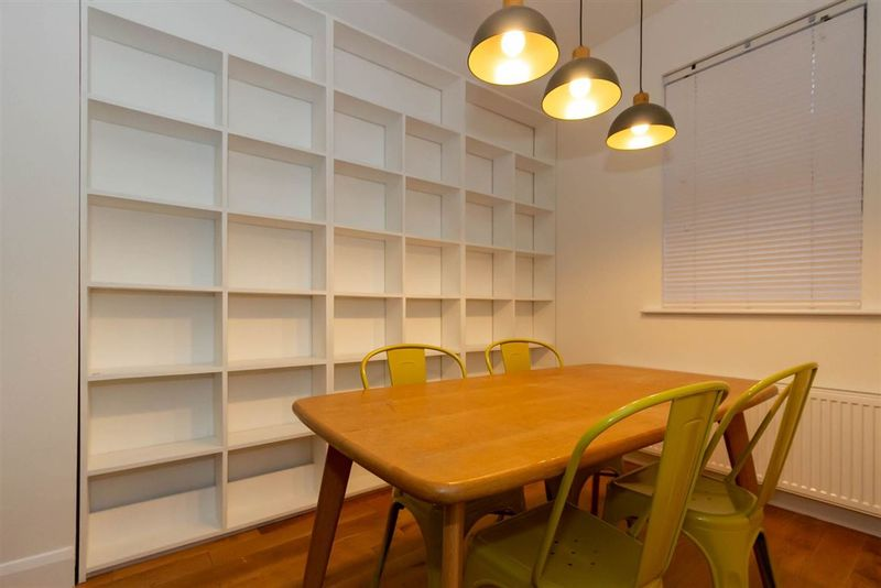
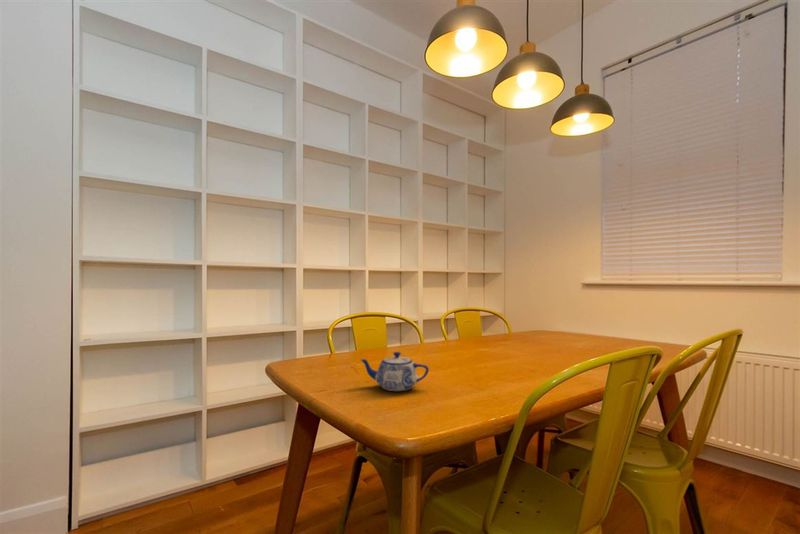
+ teapot [359,351,430,392]
